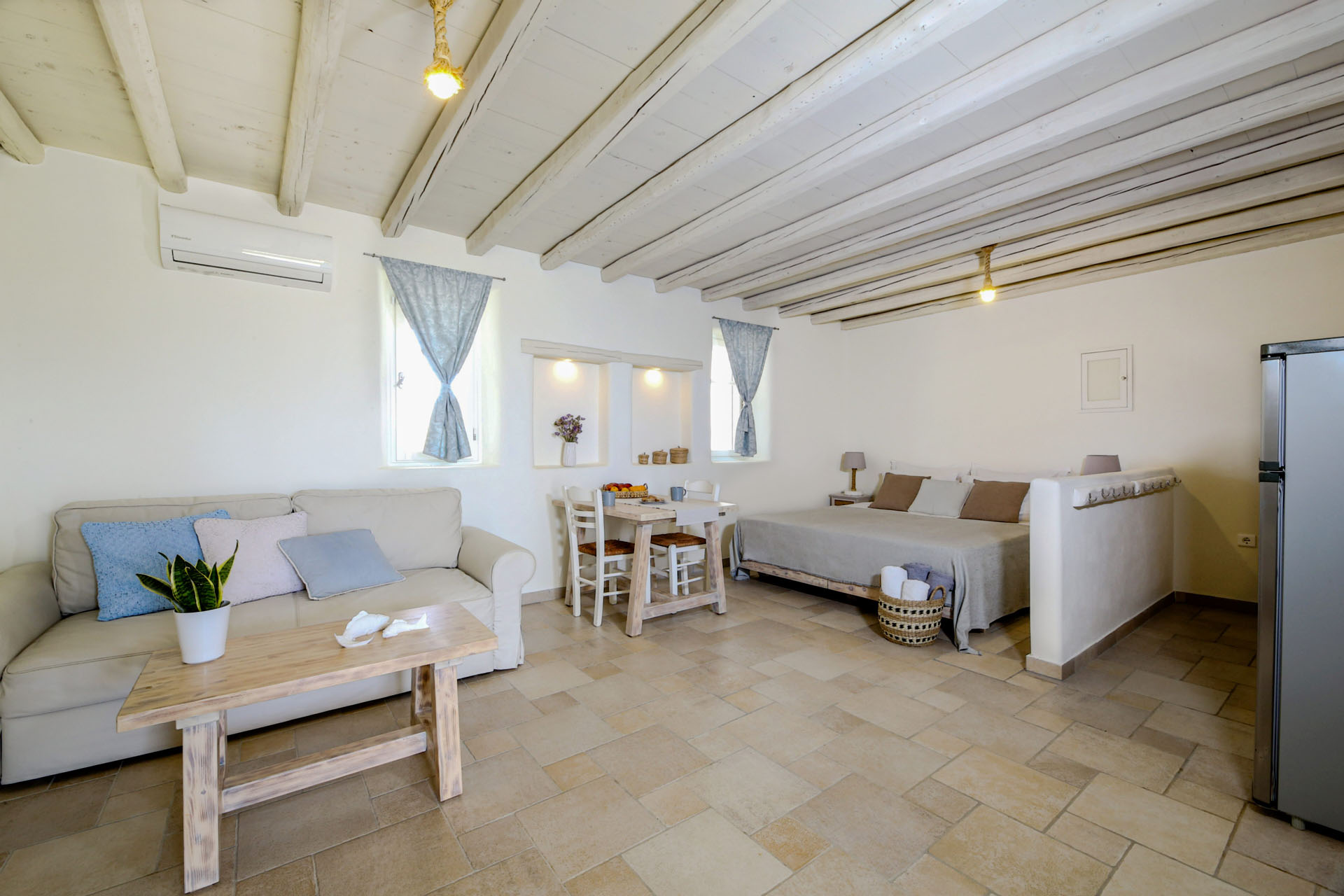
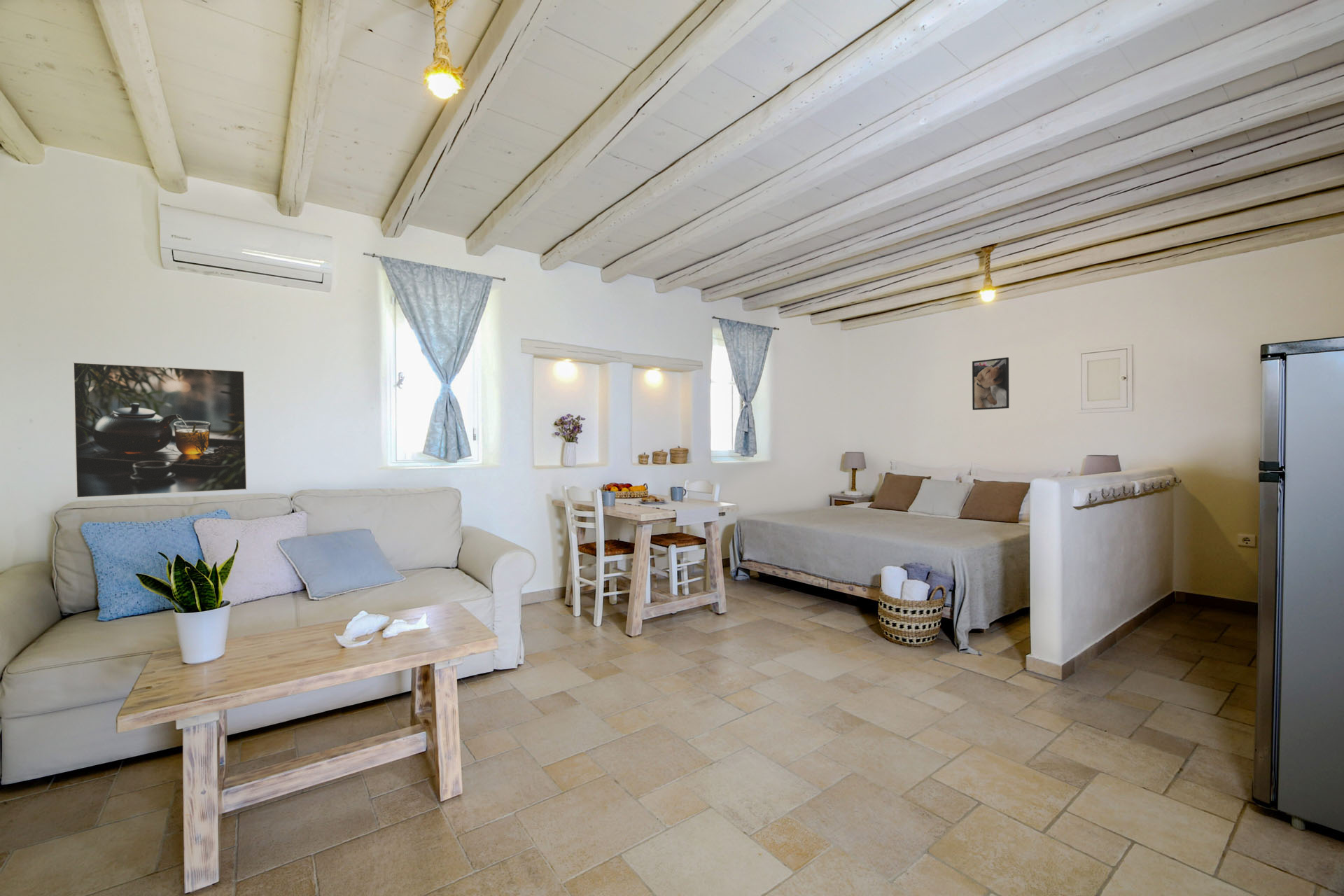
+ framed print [972,356,1009,411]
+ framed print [72,361,248,498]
